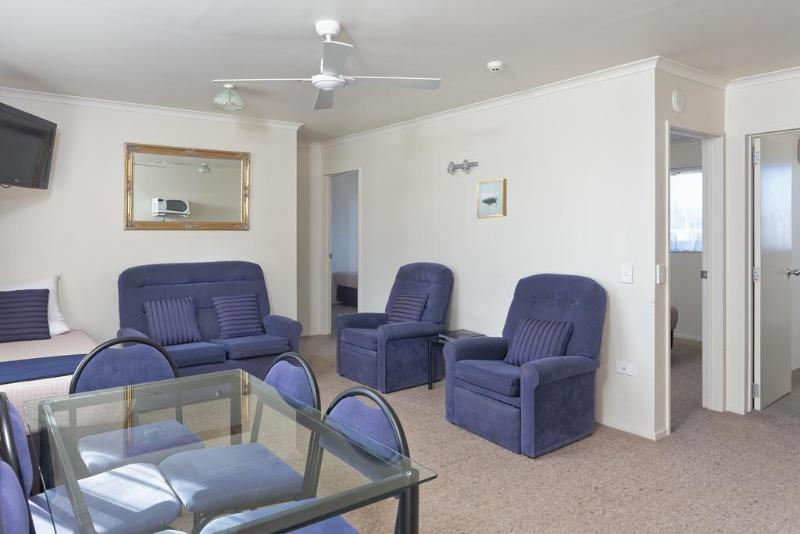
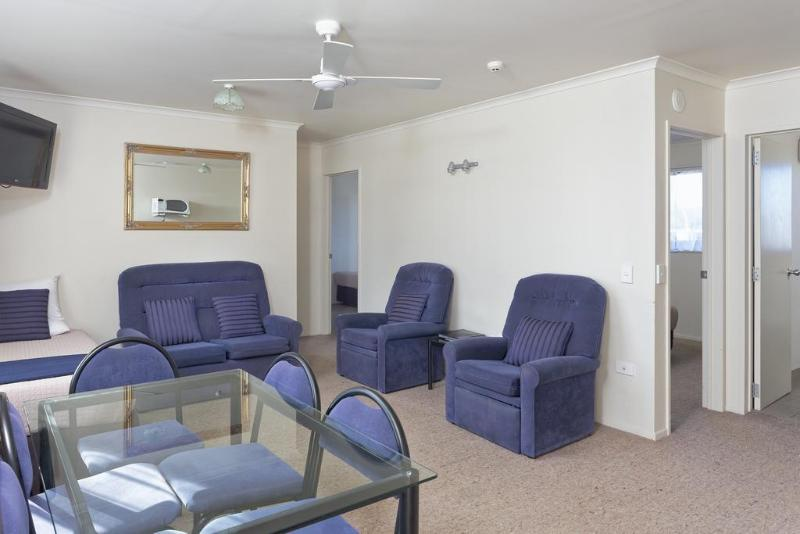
- wall art [476,178,508,219]
